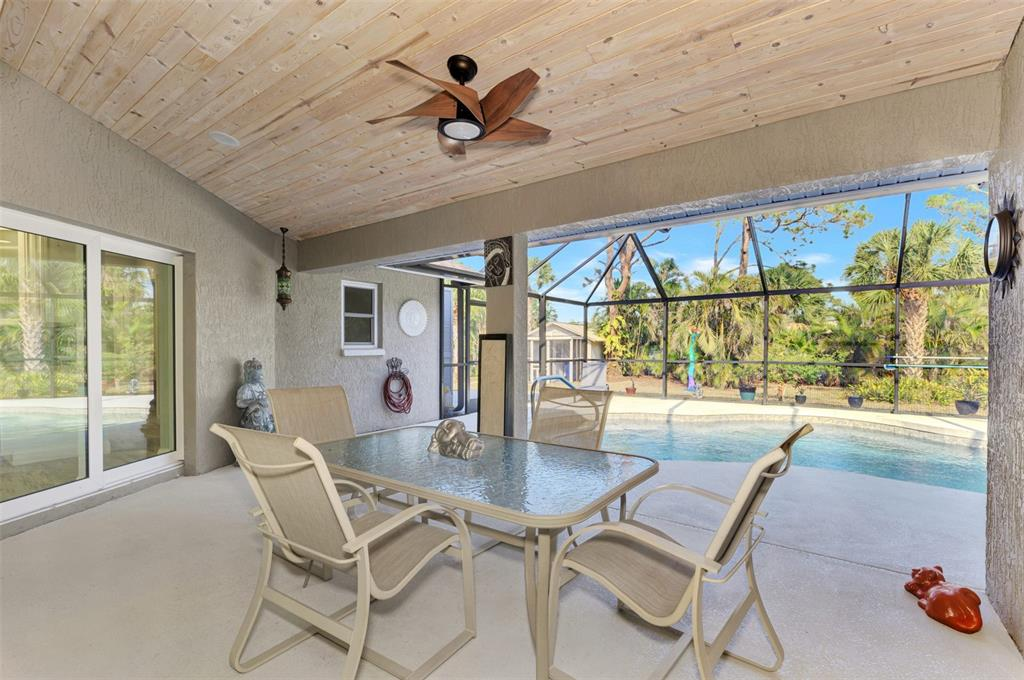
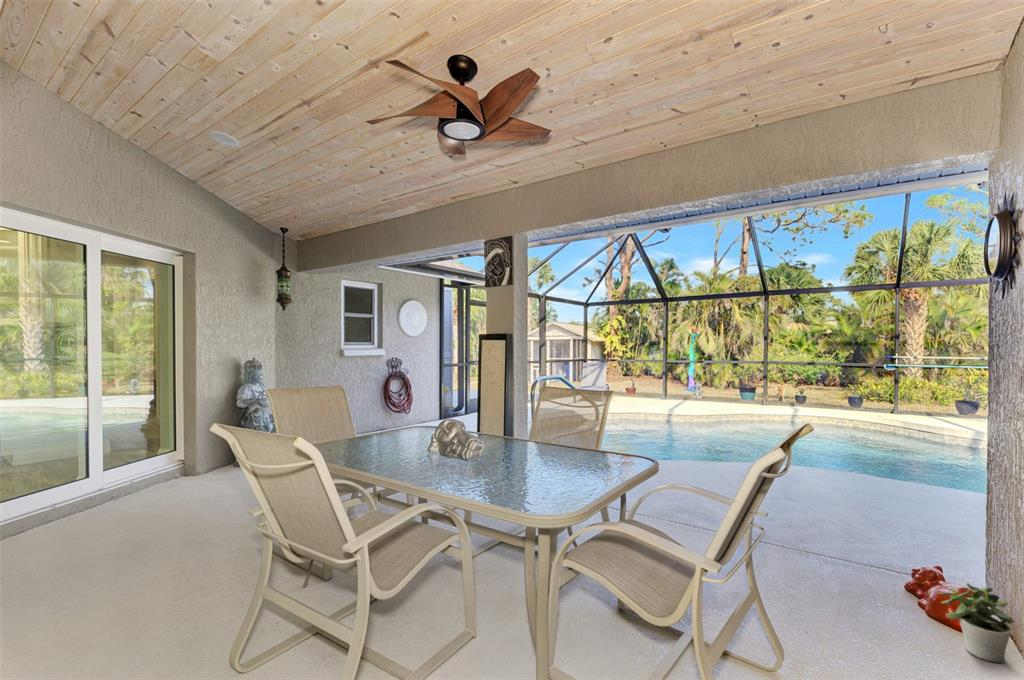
+ potted plant [939,582,1015,664]
